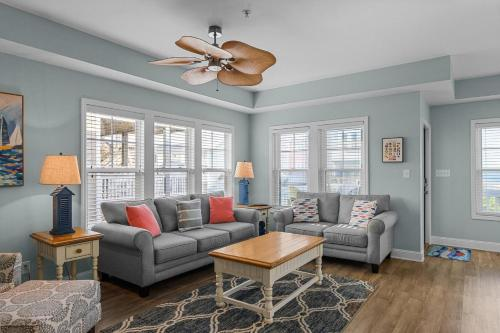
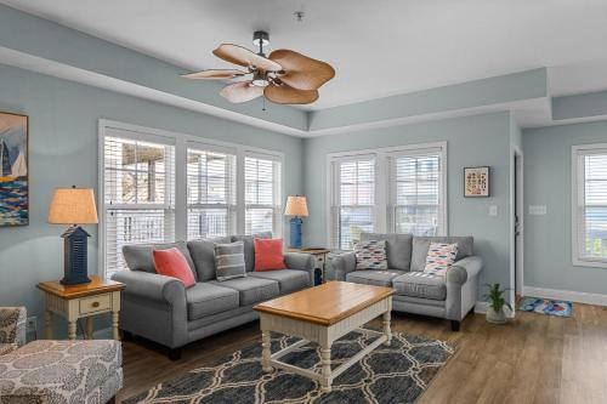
+ house plant [481,283,518,325]
